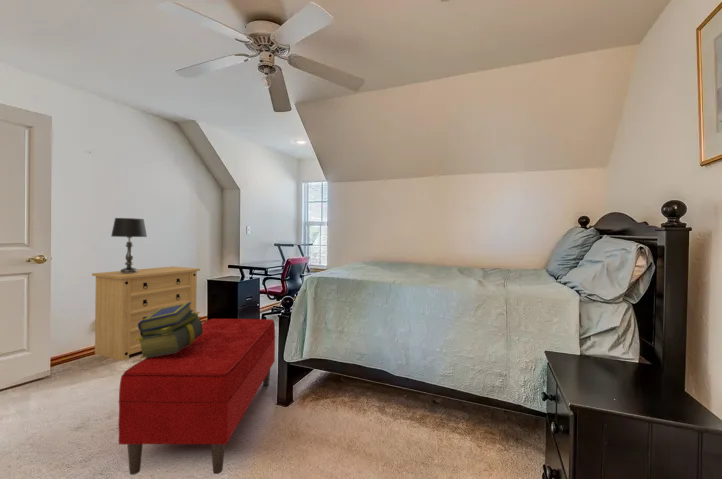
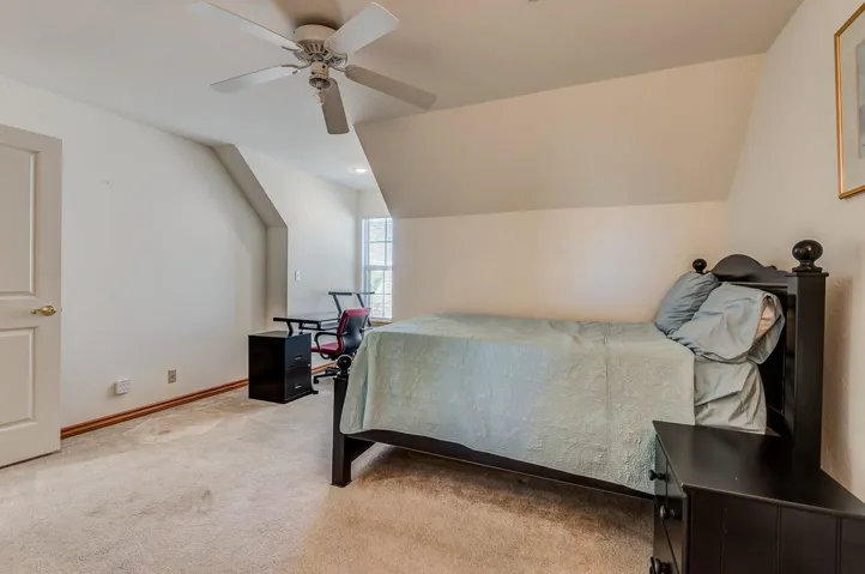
- stack of books [136,302,203,360]
- bench [118,318,276,476]
- dresser [91,265,201,362]
- table lamp [110,217,148,273]
